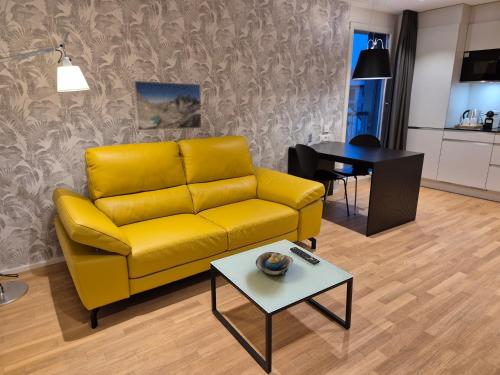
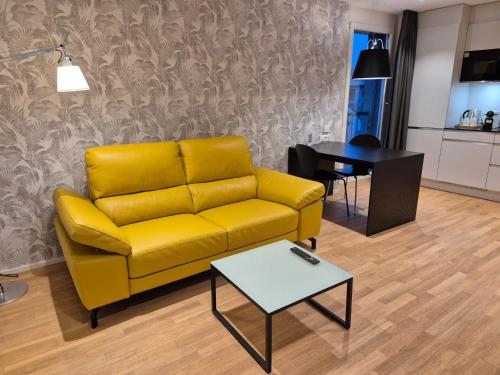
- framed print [132,80,203,131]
- decorative bowl [255,251,294,276]
